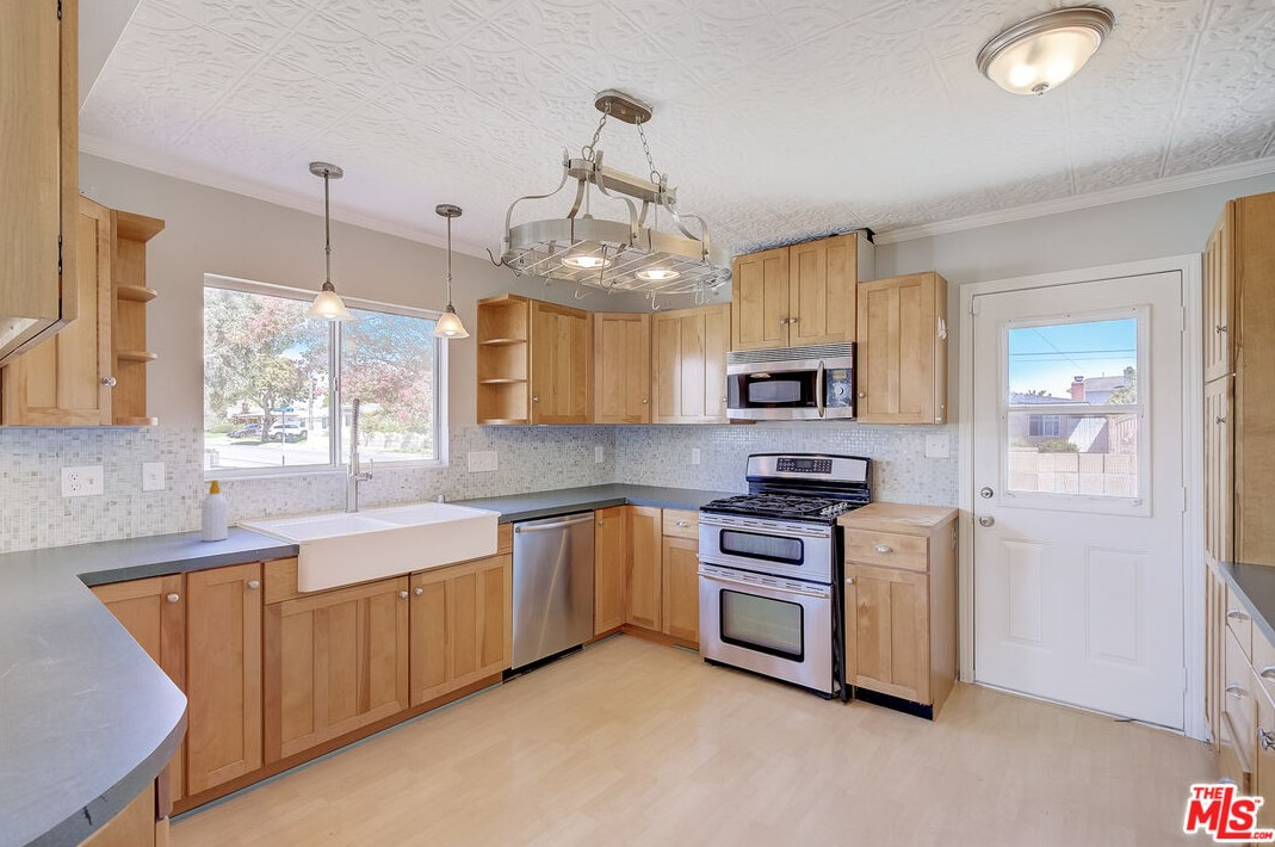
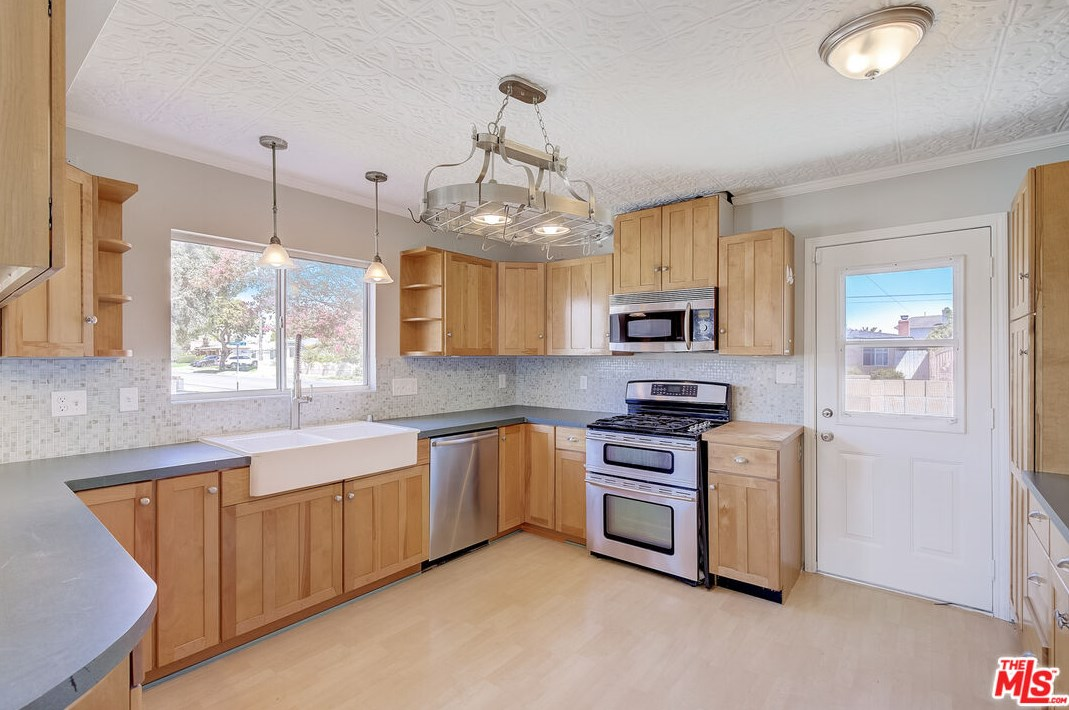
- soap bottle [200,480,229,543]
